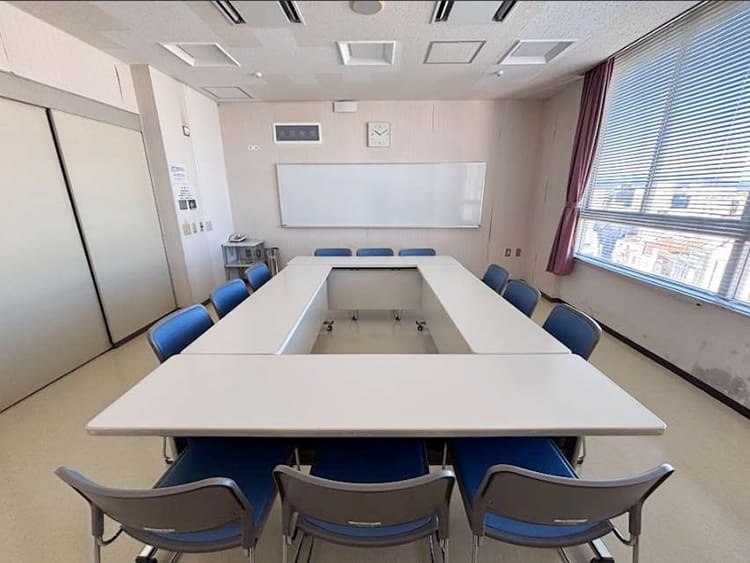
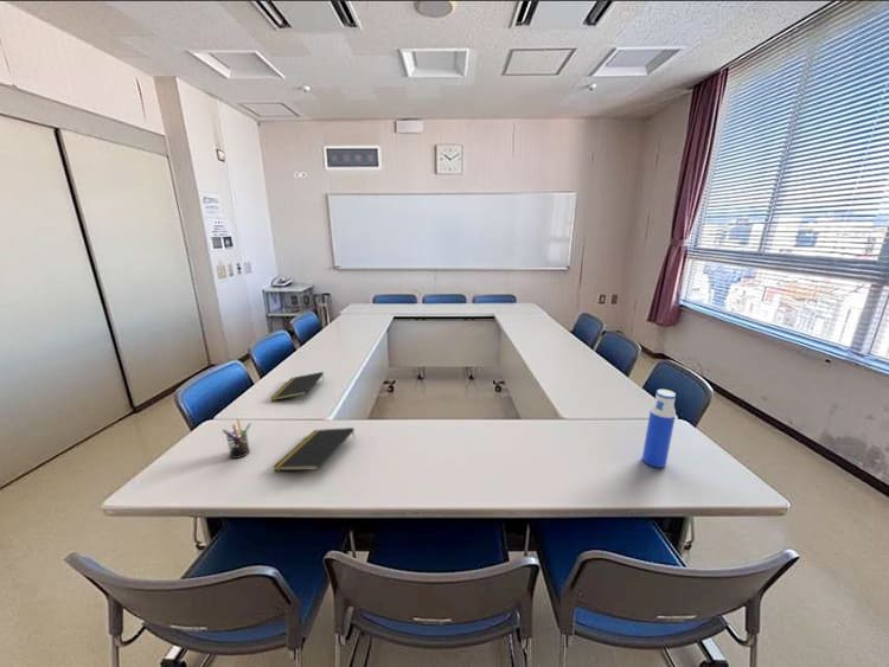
+ notepad [273,427,356,472]
+ pen holder [222,417,252,460]
+ water bottle [641,389,677,469]
+ notepad [270,371,325,402]
